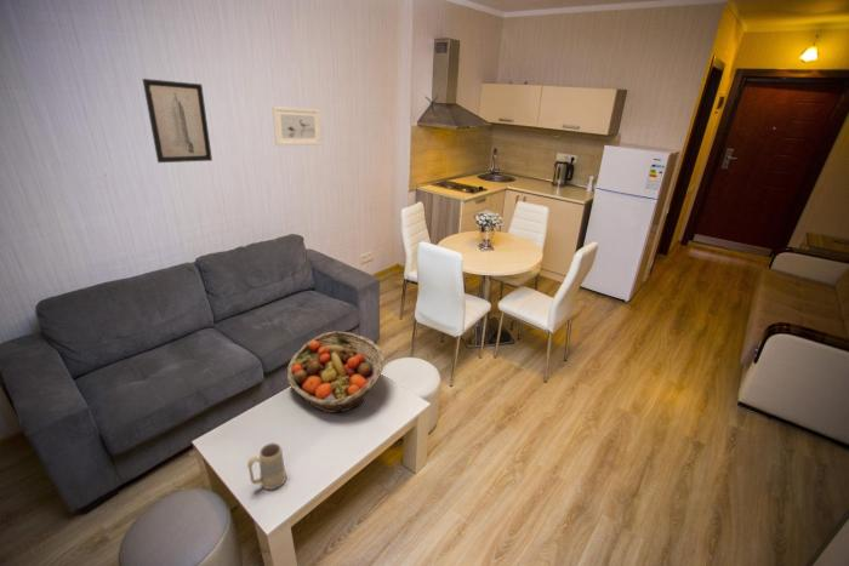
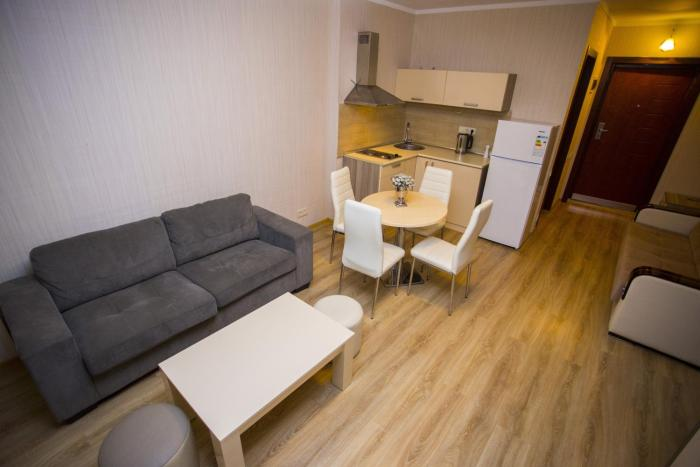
- mug [246,442,287,491]
- fruit basket [286,330,386,415]
- wall art [142,78,213,164]
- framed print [272,105,323,147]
